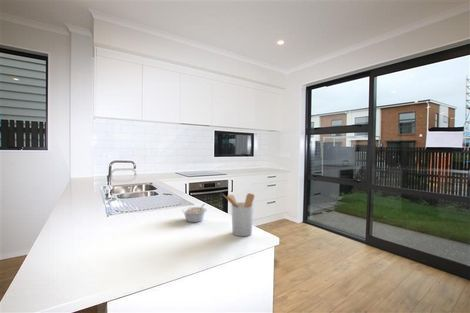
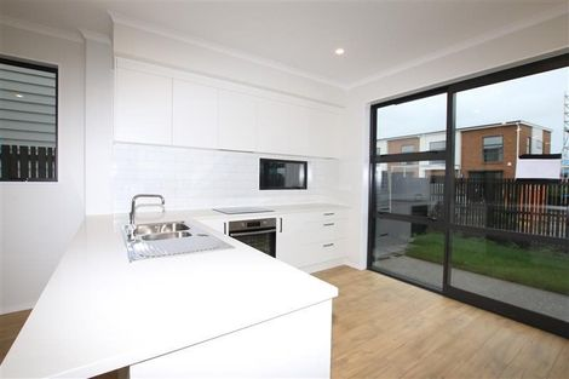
- utensil holder [222,192,255,237]
- legume [181,203,208,223]
